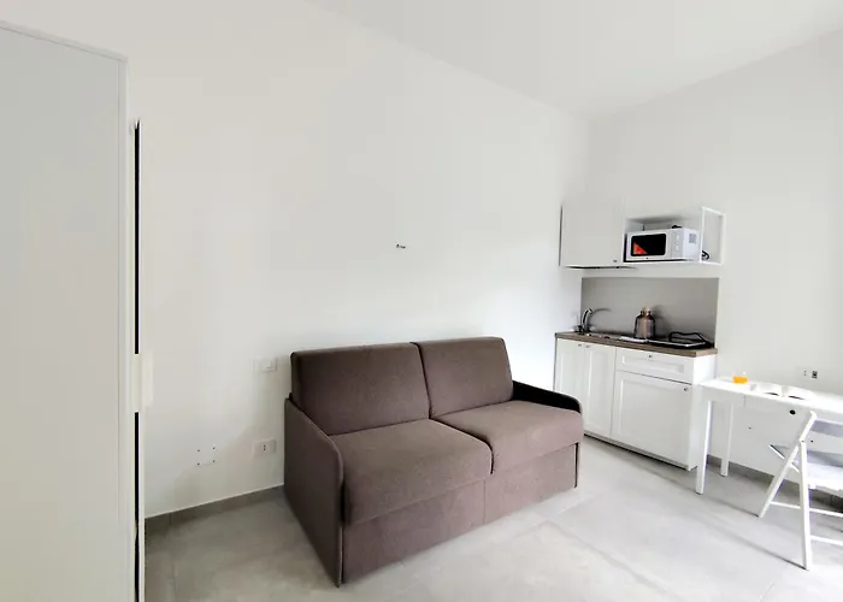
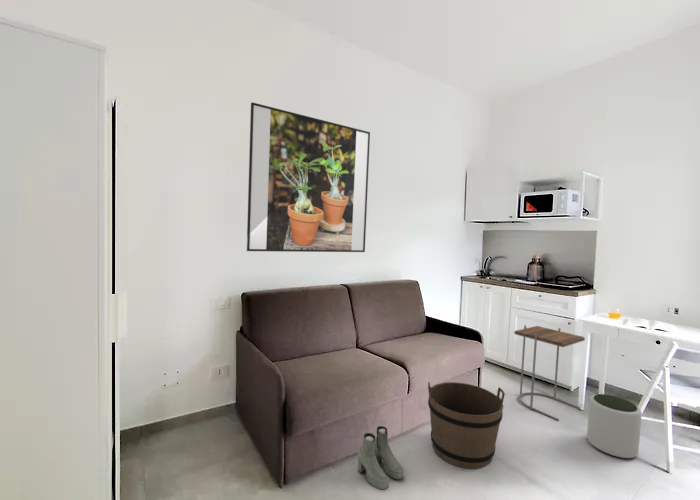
+ bucket [427,381,506,470]
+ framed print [246,101,371,253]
+ boots [357,425,405,491]
+ side table [513,324,586,422]
+ plant pot [586,393,643,459]
